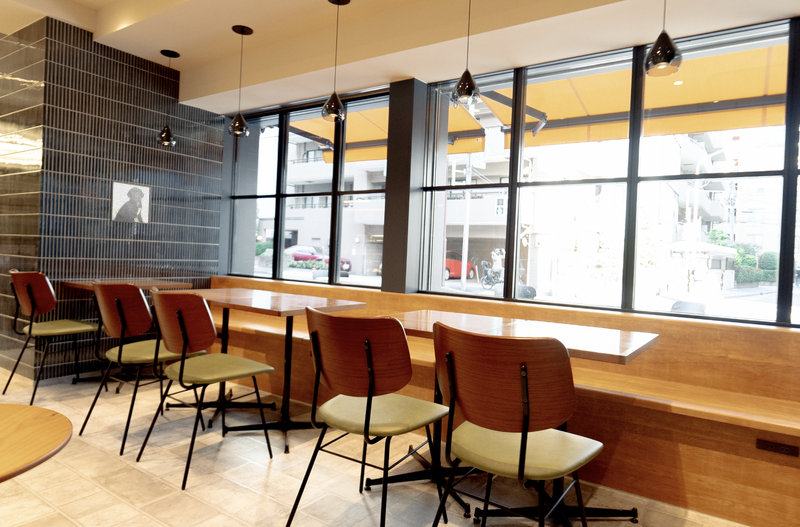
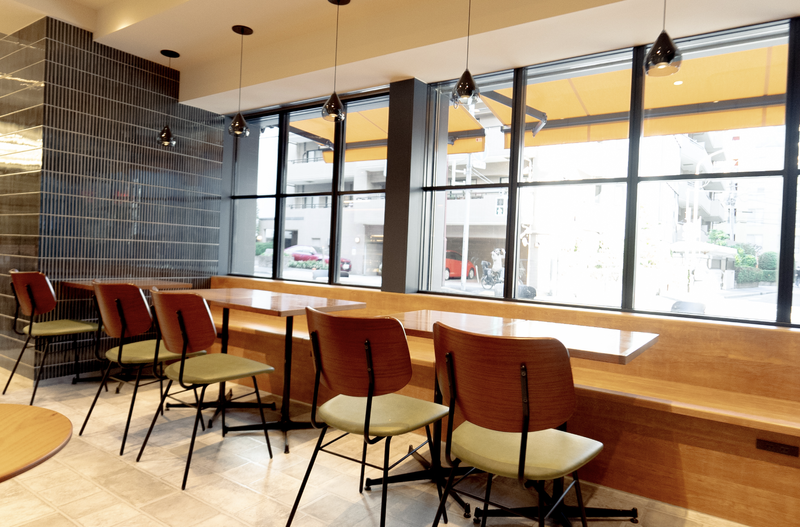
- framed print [109,180,152,225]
